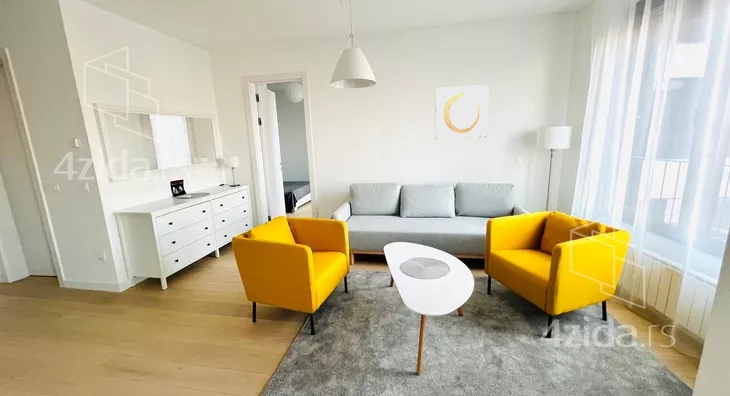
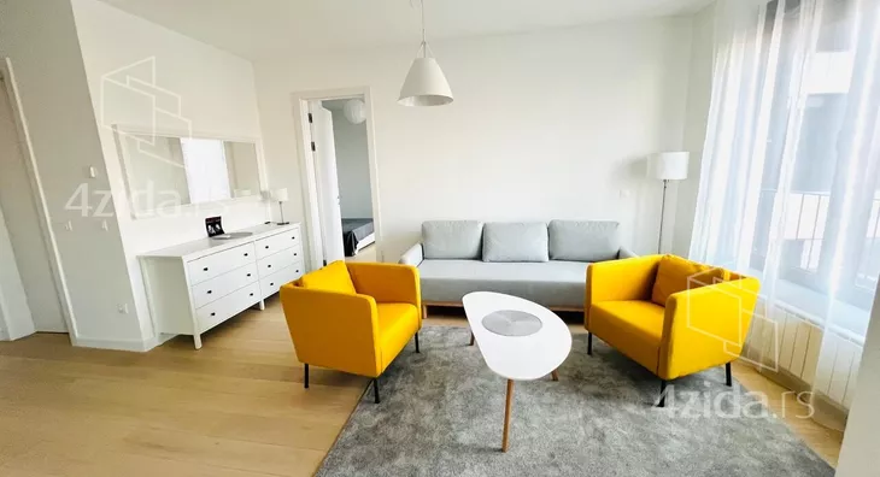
- wall art [434,84,490,140]
